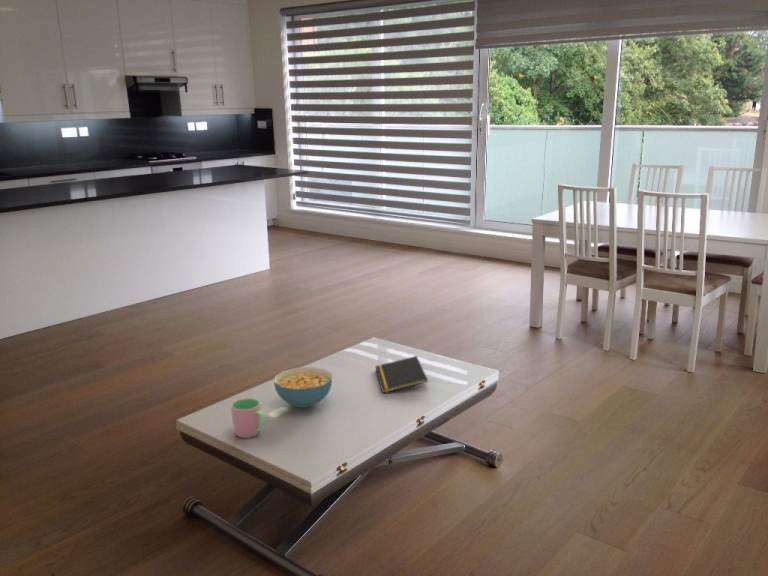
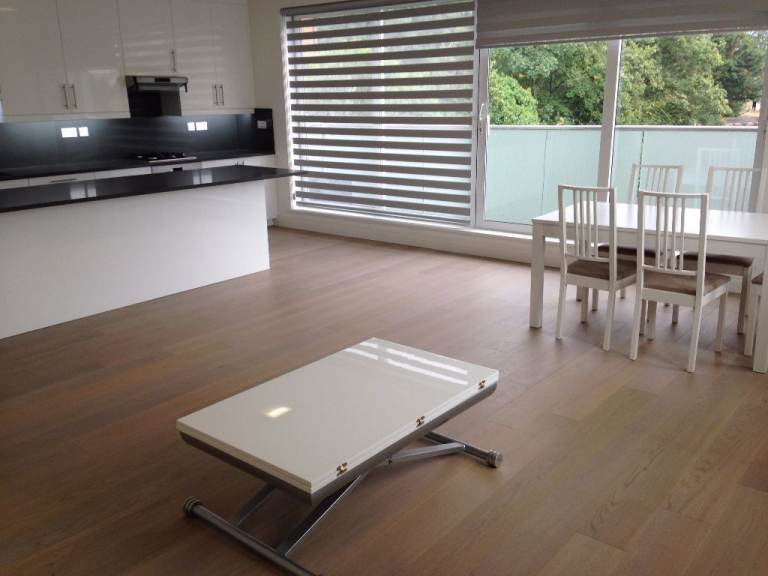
- notepad [374,355,429,394]
- cup [230,397,267,439]
- cereal bowl [273,366,333,409]
